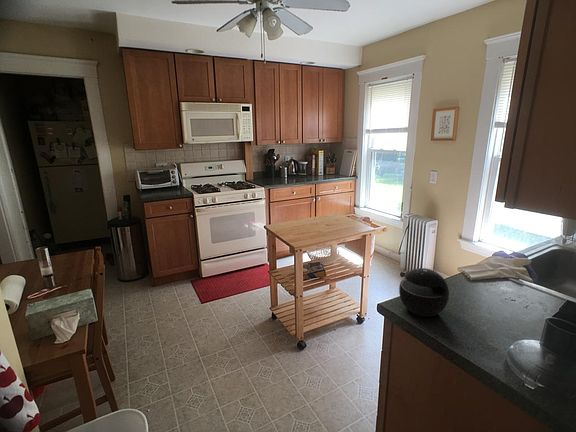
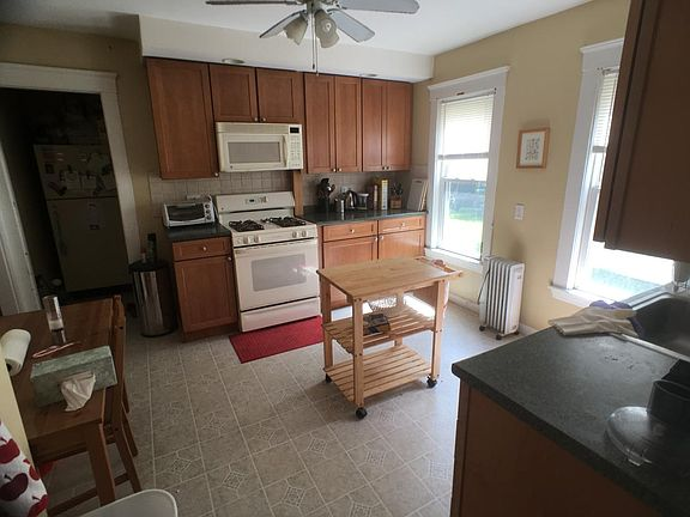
- speaker [398,267,450,317]
